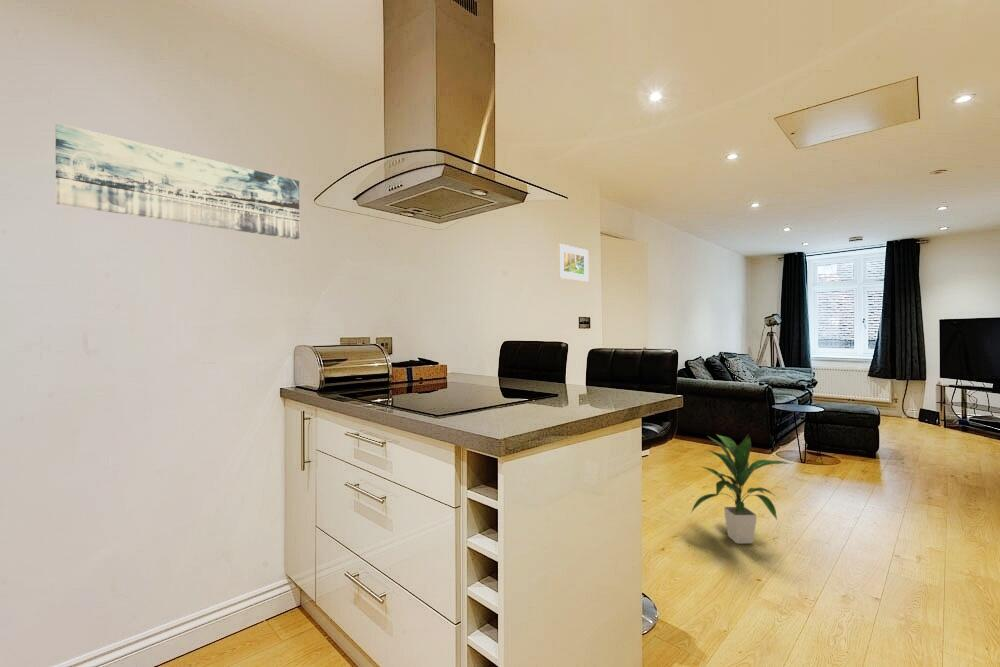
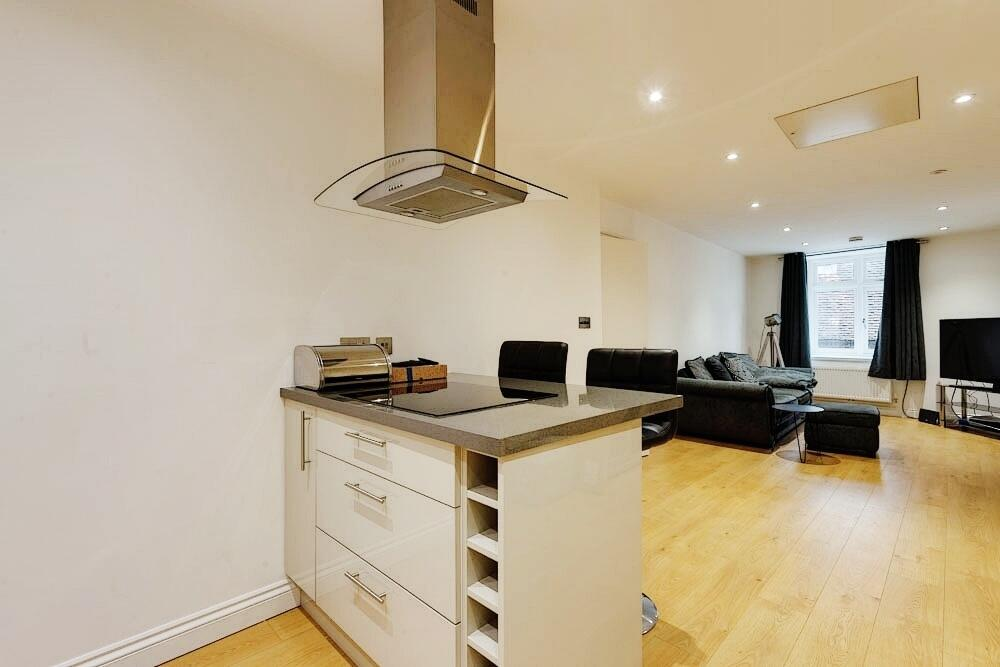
- wall art [54,122,300,240]
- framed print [557,243,589,283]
- indoor plant [689,434,792,545]
